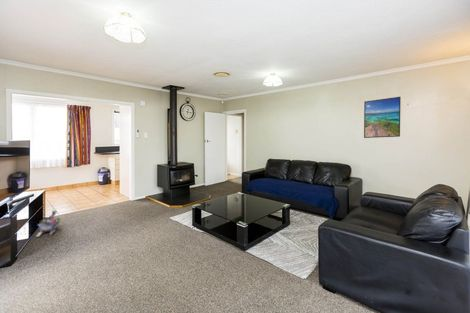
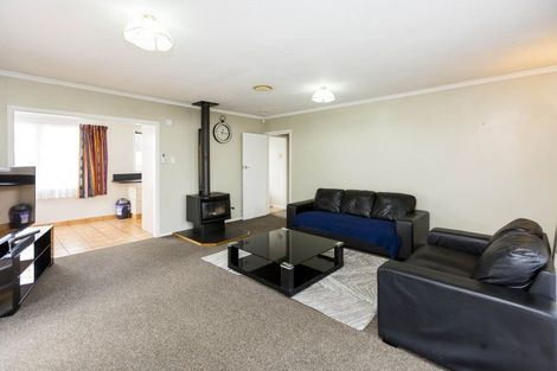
- waste bin [35,209,62,238]
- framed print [363,96,402,139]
